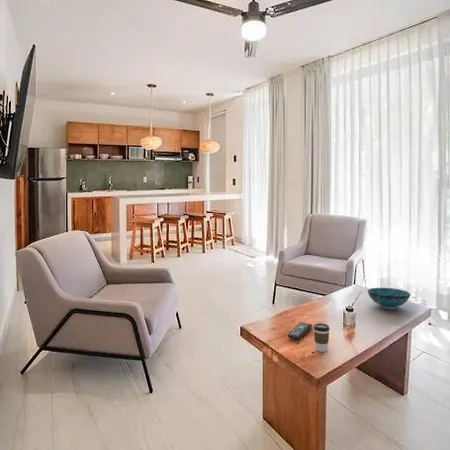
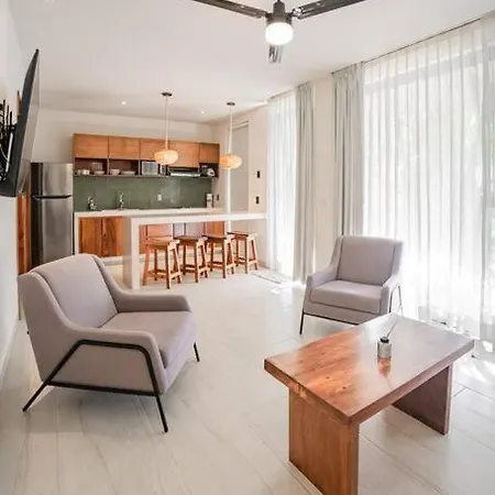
- coffee cup [313,322,331,353]
- remote control [287,322,313,340]
- decorative bowl [367,287,411,310]
